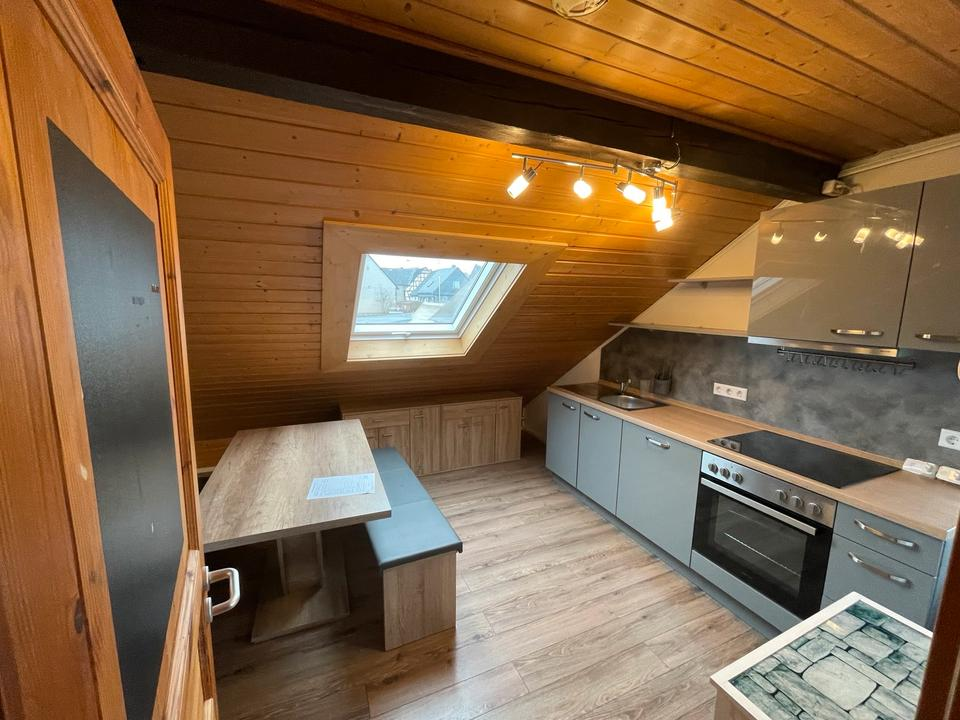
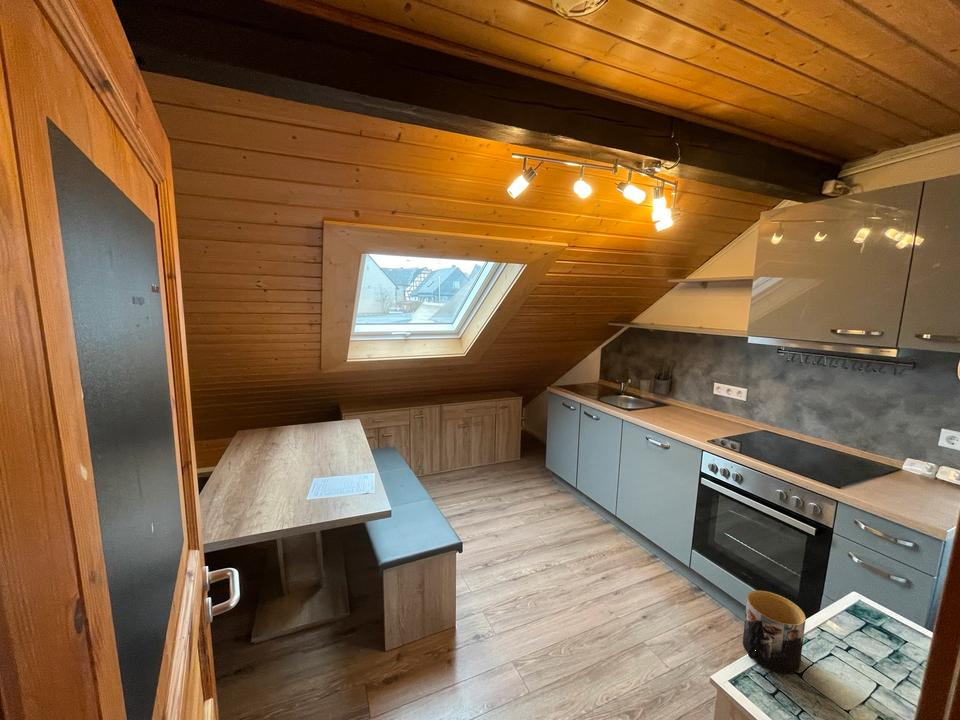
+ mug [742,590,806,675]
